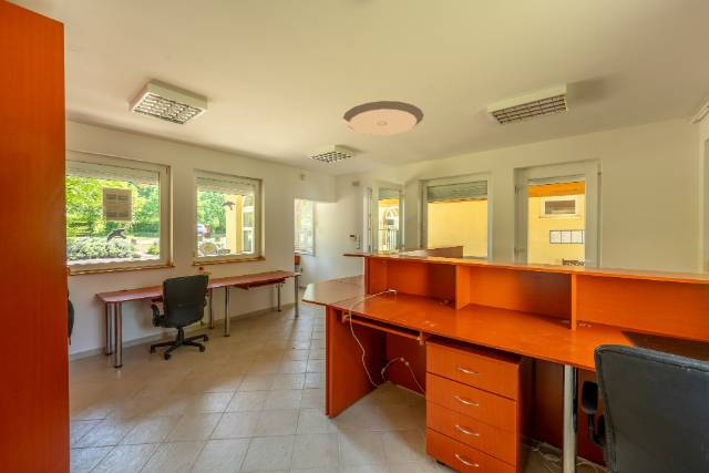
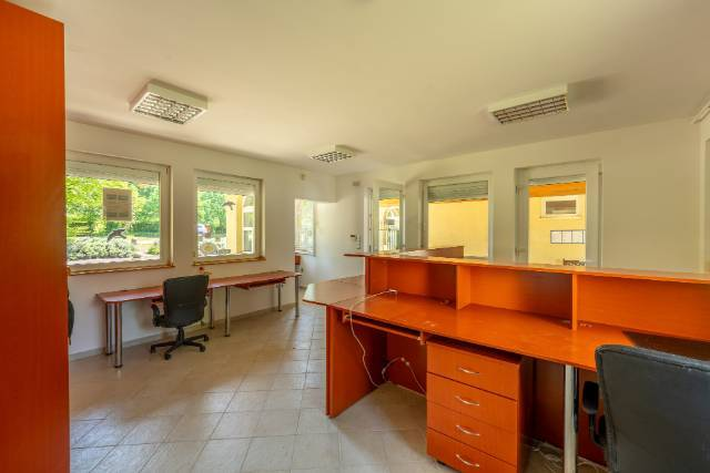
- ceiling light fixture [341,99,425,136]
